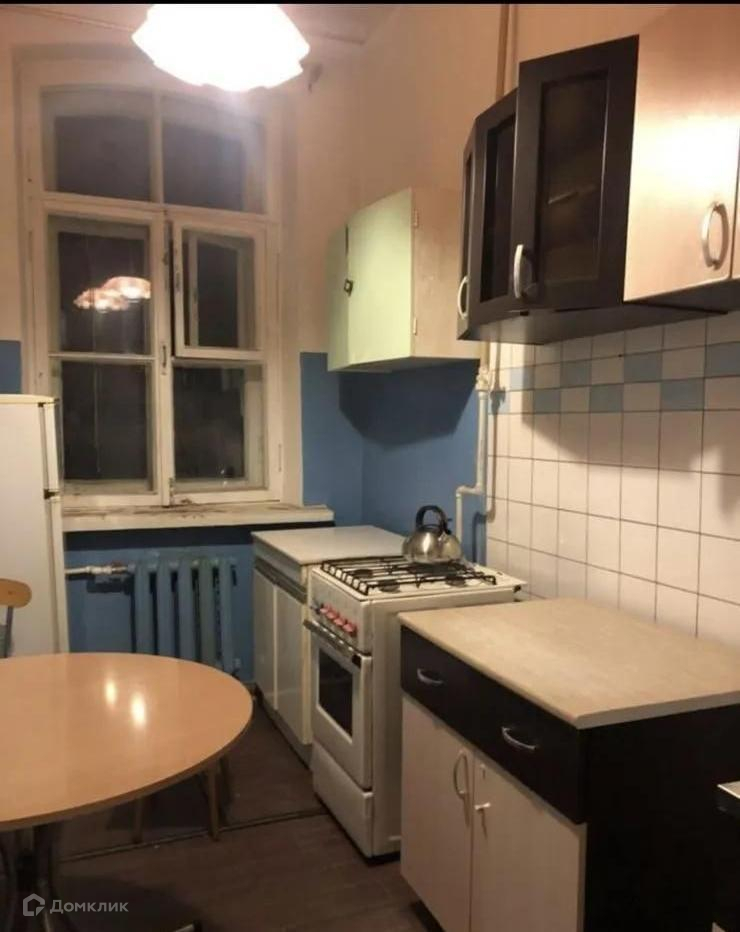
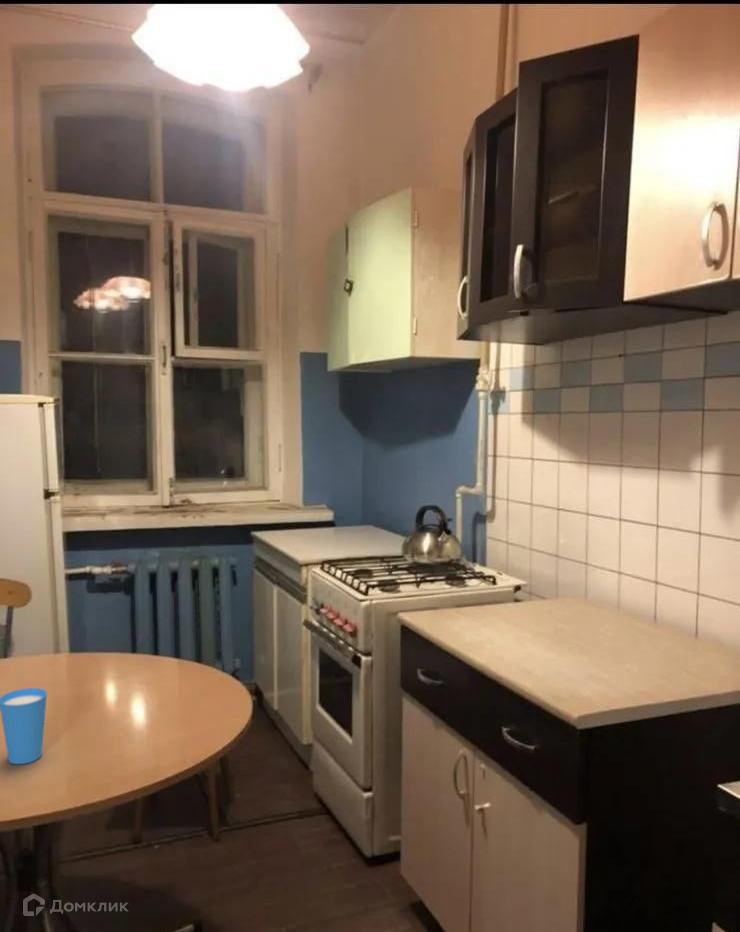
+ cup [0,687,48,765]
